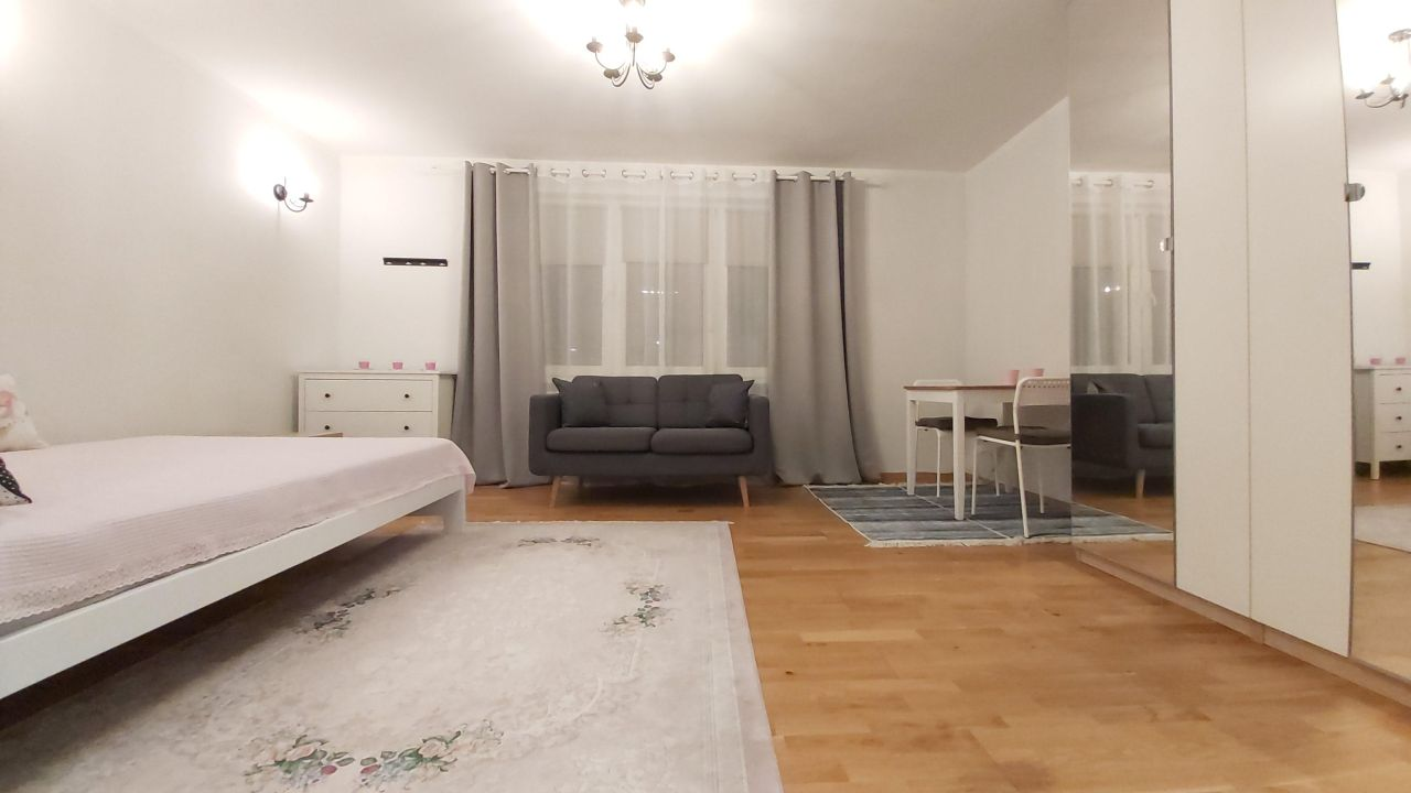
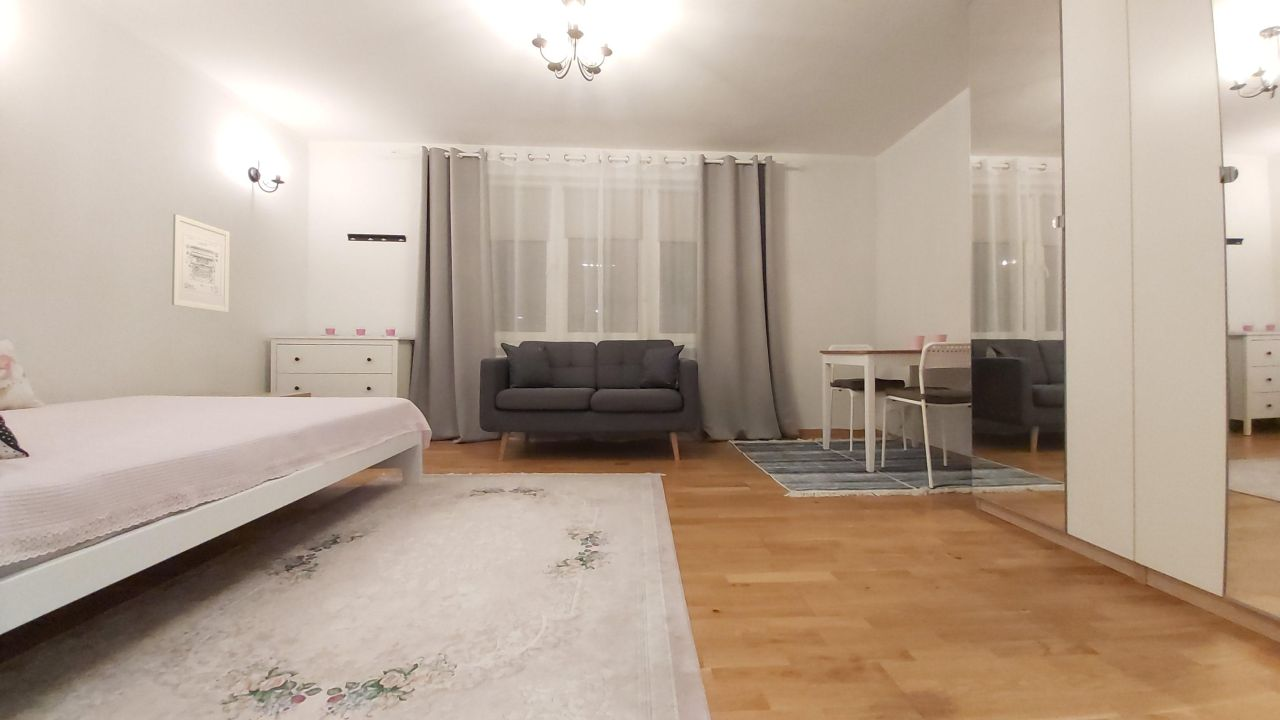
+ wall art [171,213,231,313]
